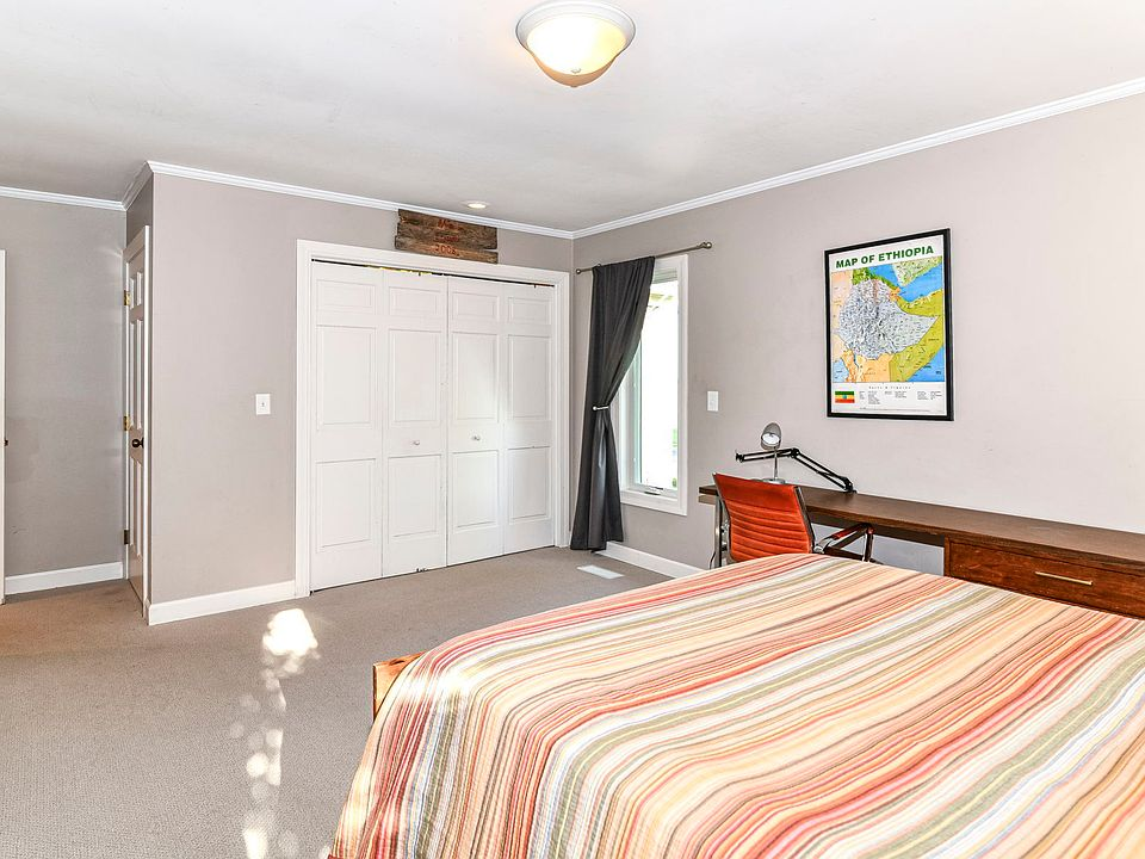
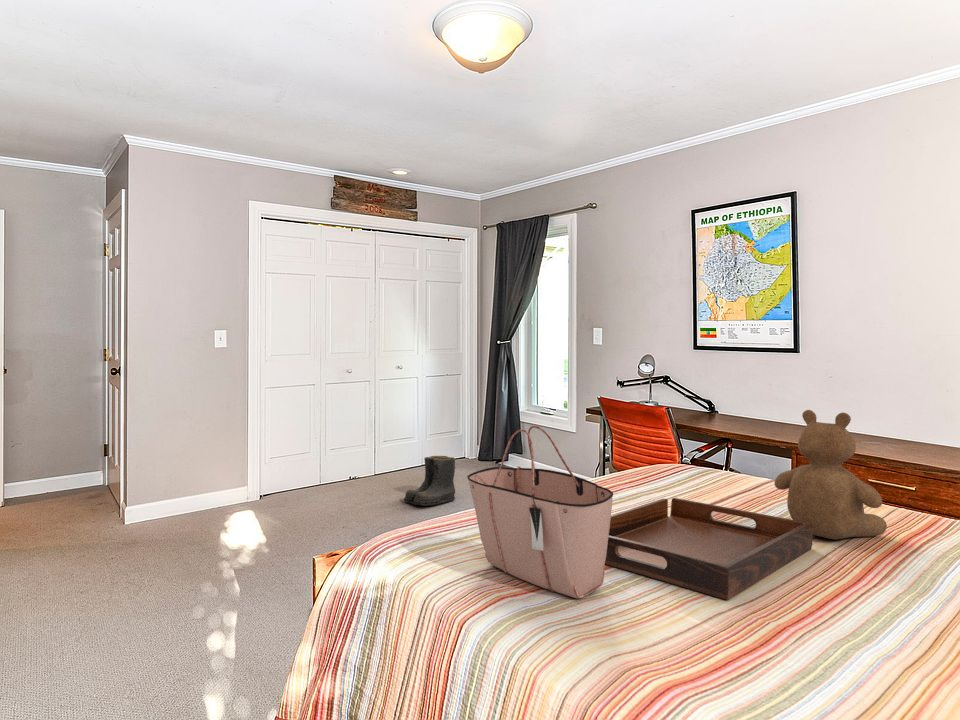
+ serving tray [604,497,813,601]
+ tote bag [466,425,614,600]
+ teddy bear [773,409,888,540]
+ boots [403,455,456,507]
